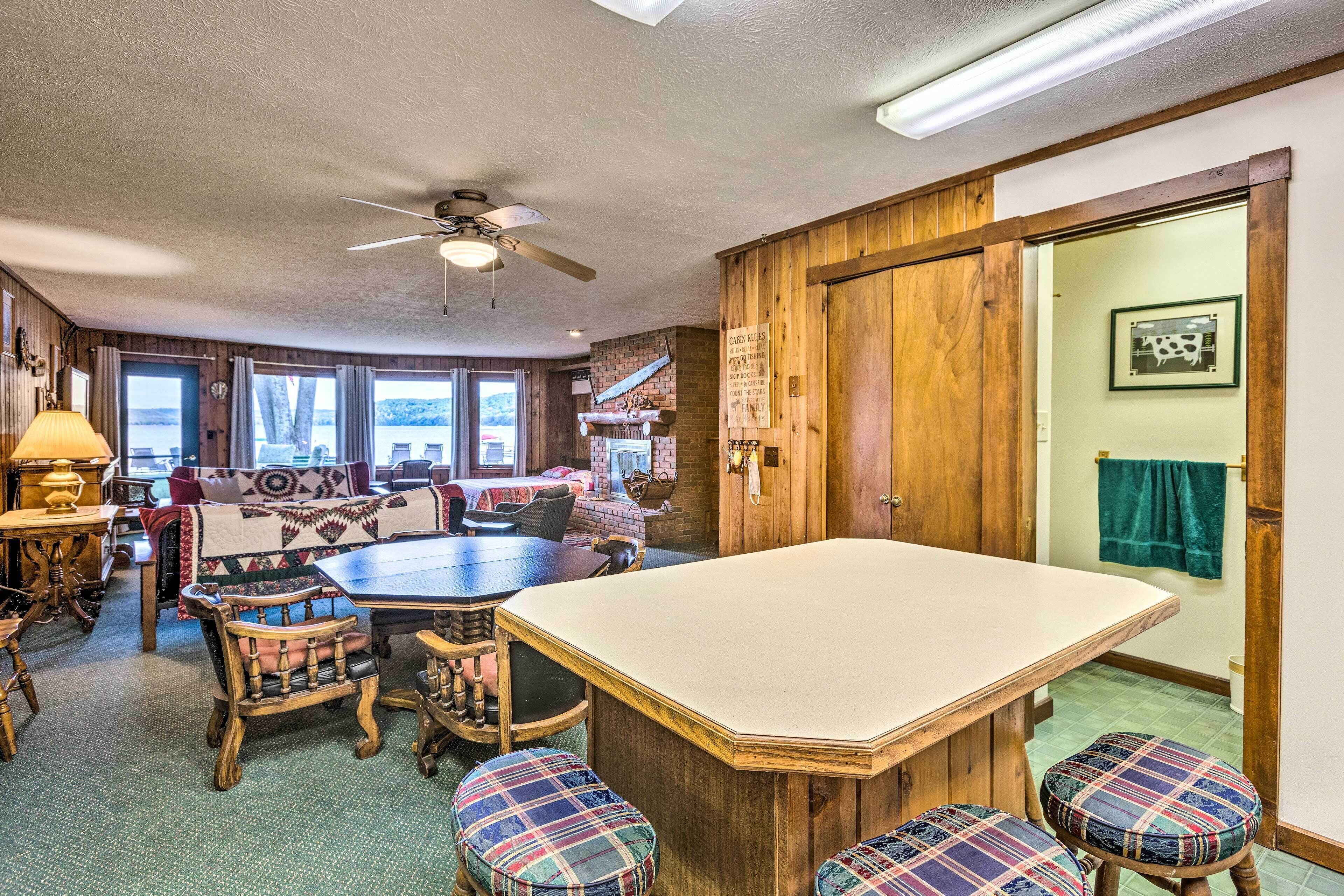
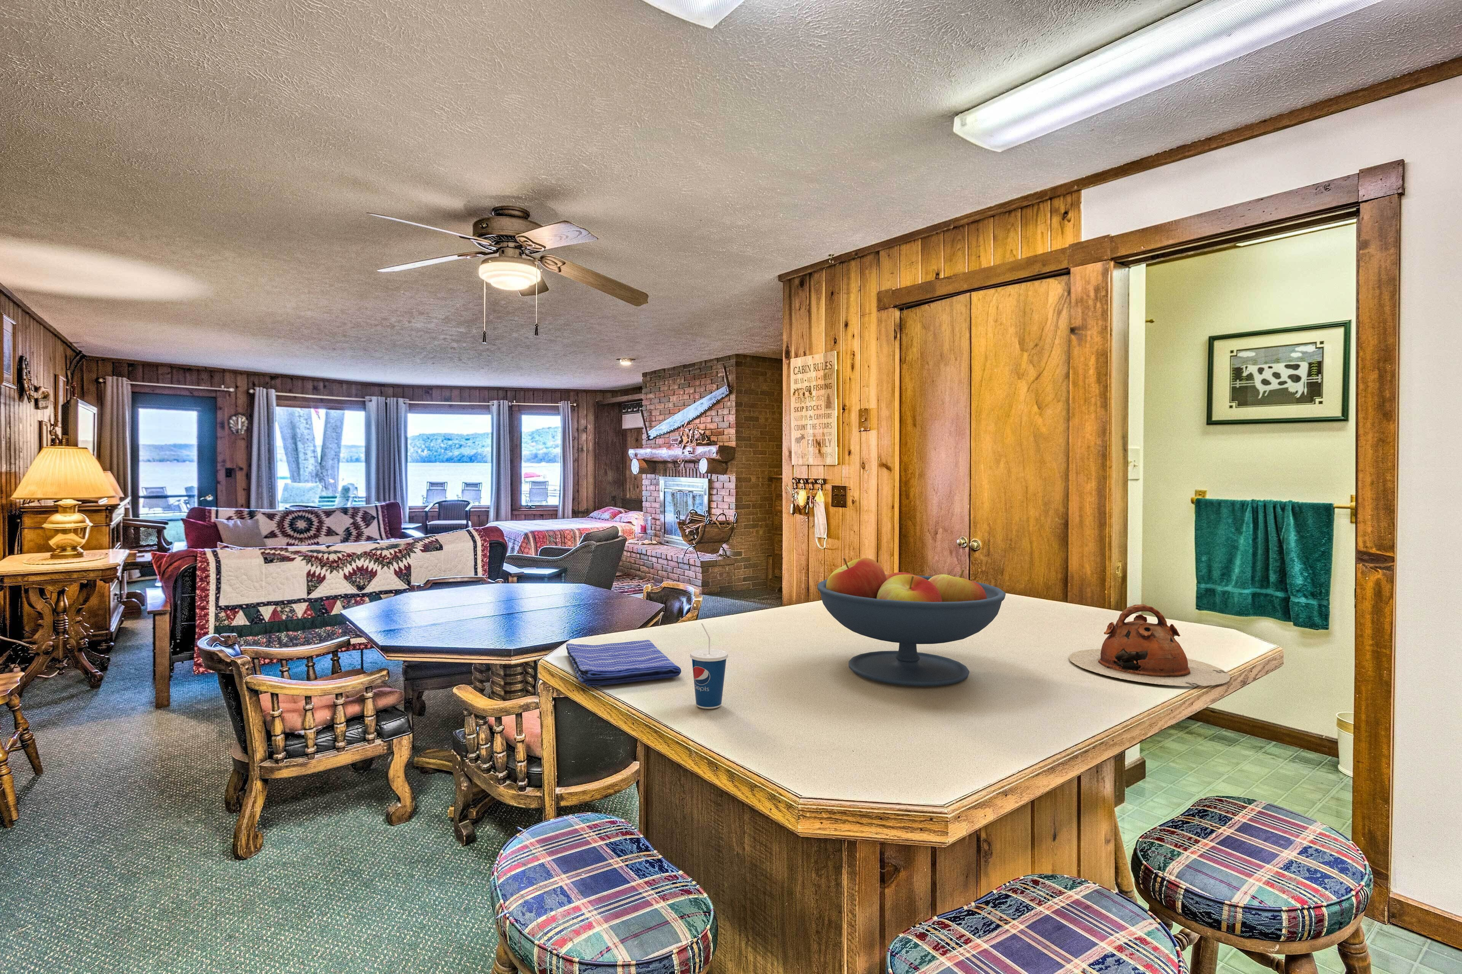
+ cup [690,623,729,709]
+ fruit bowl [817,558,1006,687]
+ dish towel [566,639,681,687]
+ teapot [1068,603,1231,687]
